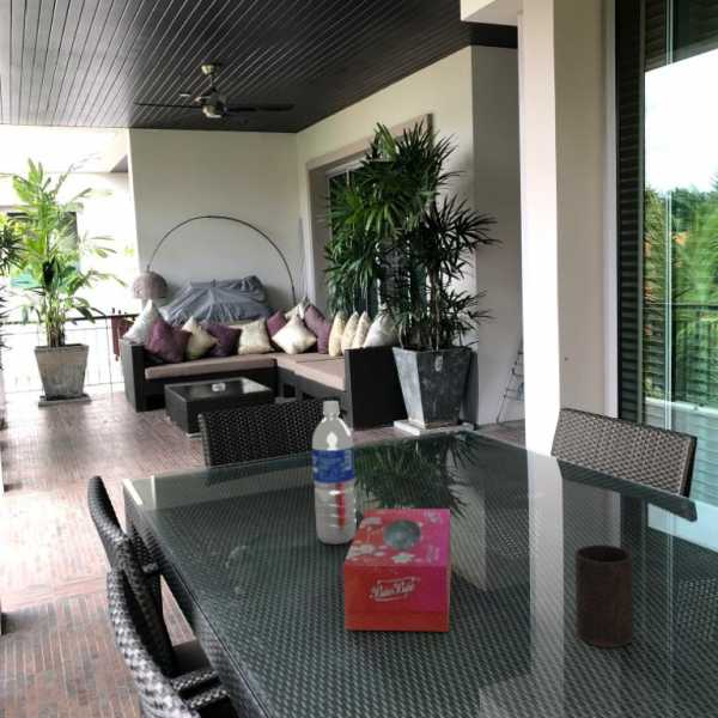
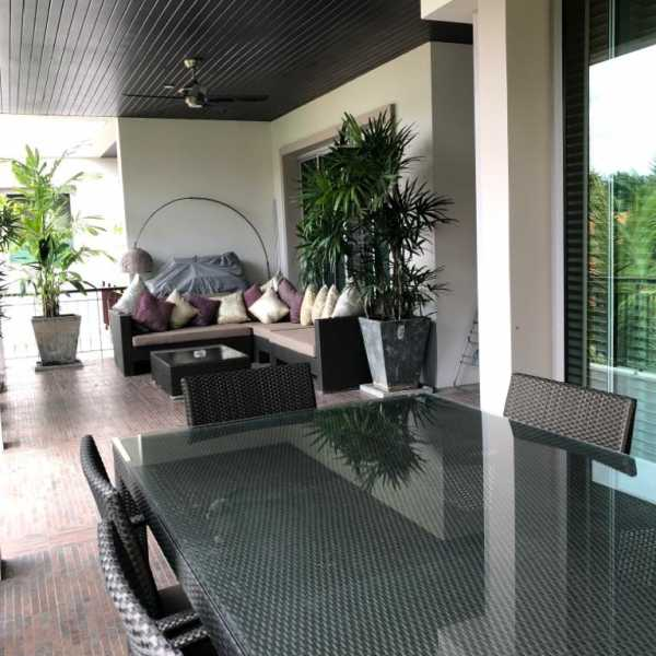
- tissue box [342,507,452,633]
- cup [574,543,635,649]
- water bottle [311,400,357,546]
